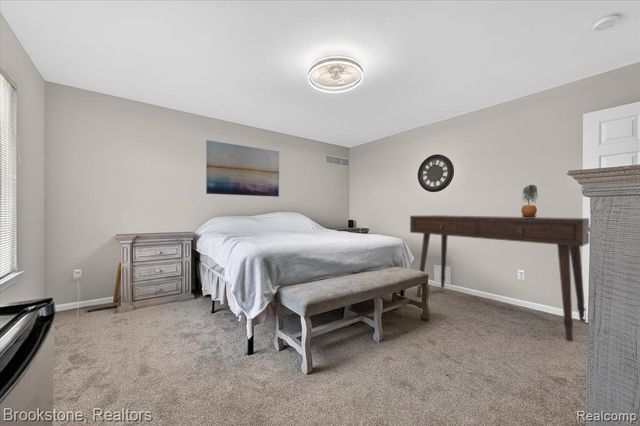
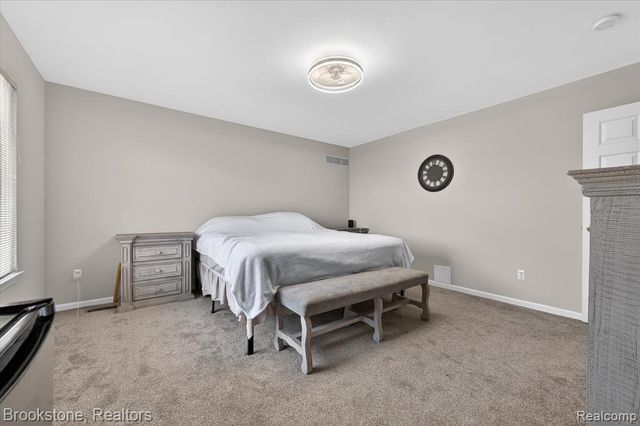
- desk [409,214,590,343]
- wall art [205,139,280,198]
- potted plant [520,184,539,217]
